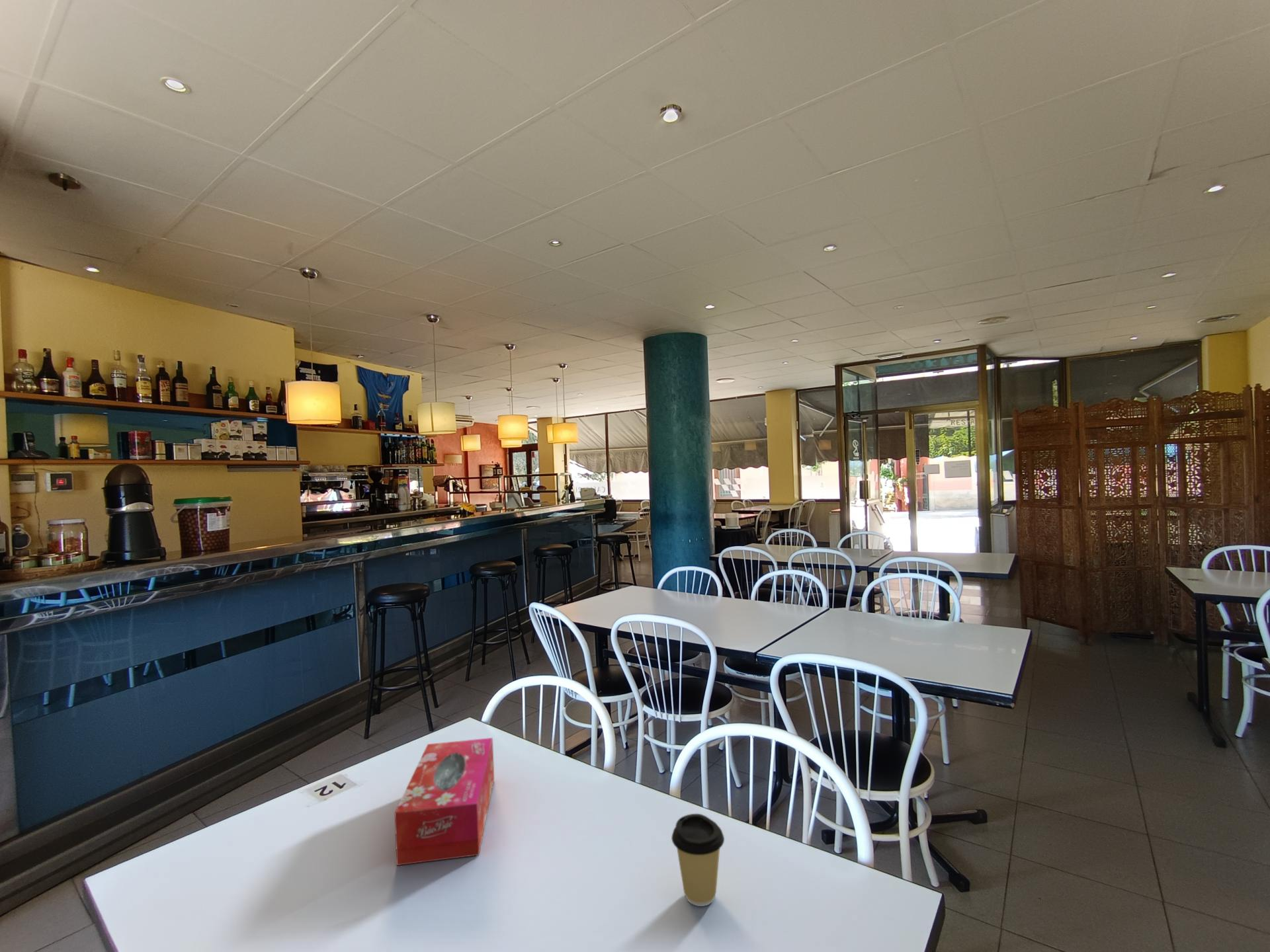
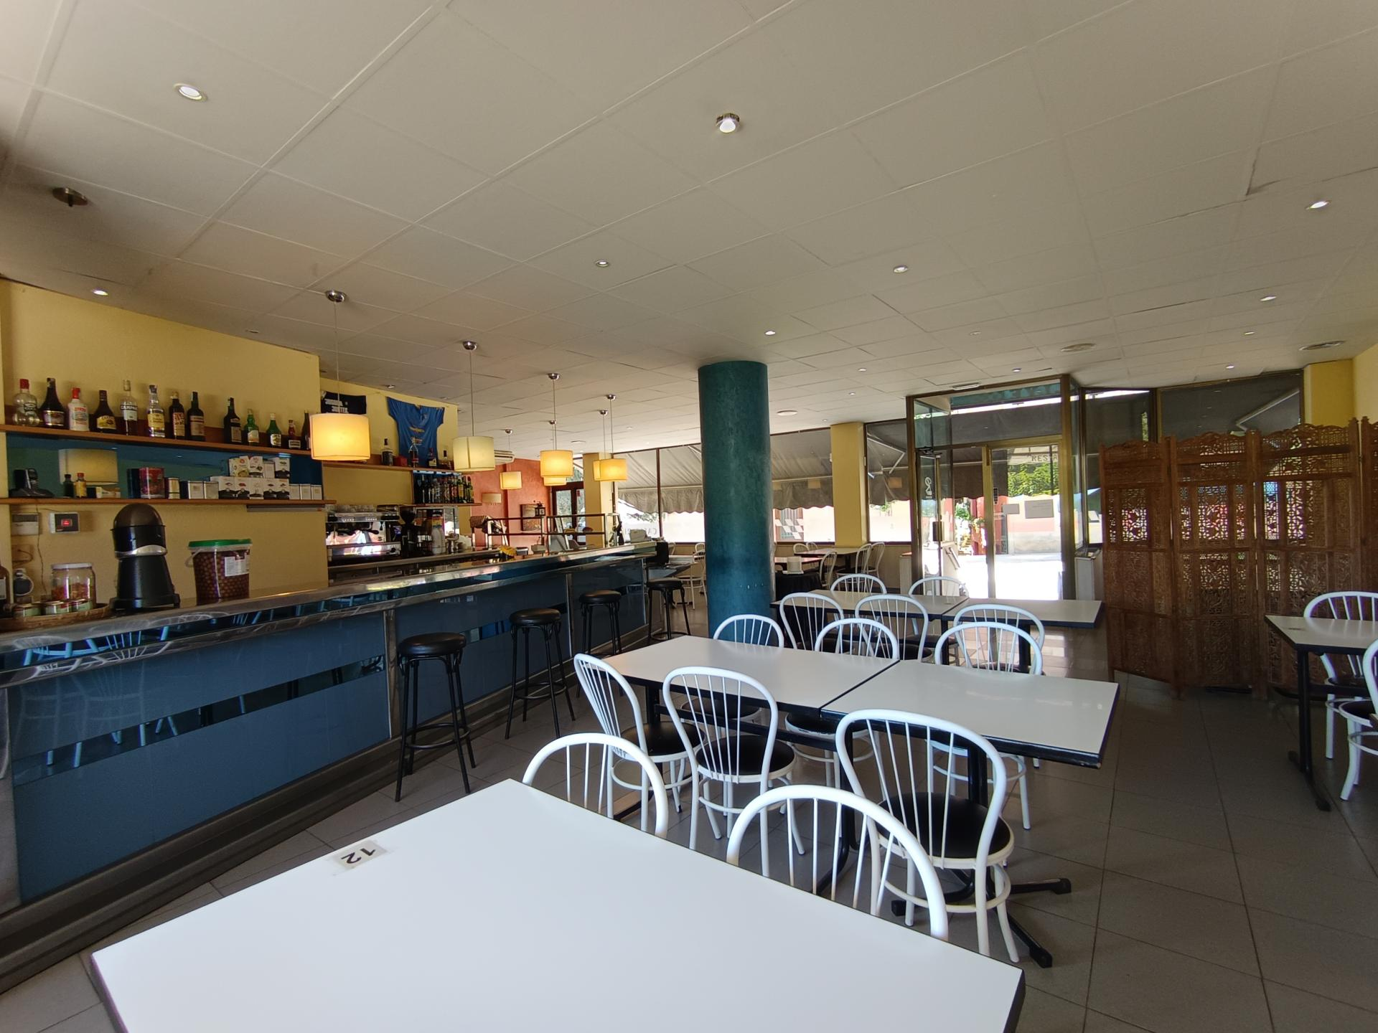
- coffee cup [671,813,725,907]
- tissue box [394,737,495,866]
